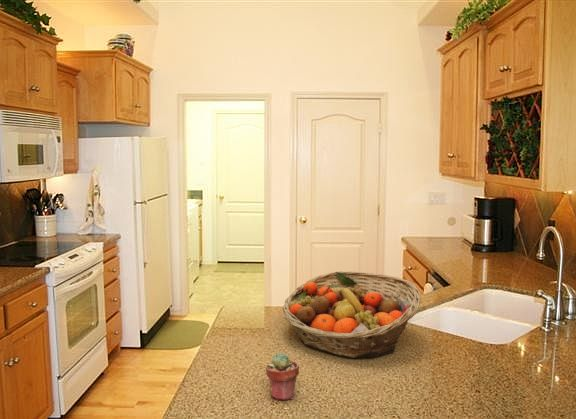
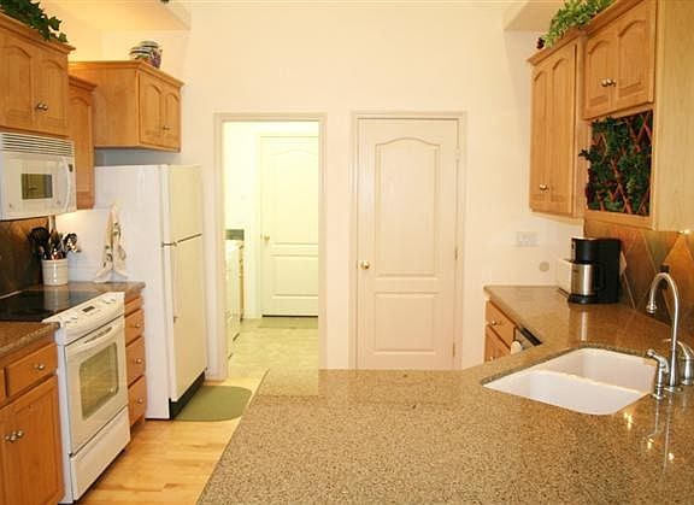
- potted succulent [265,352,300,401]
- fruit basket [282,270,422,359]
